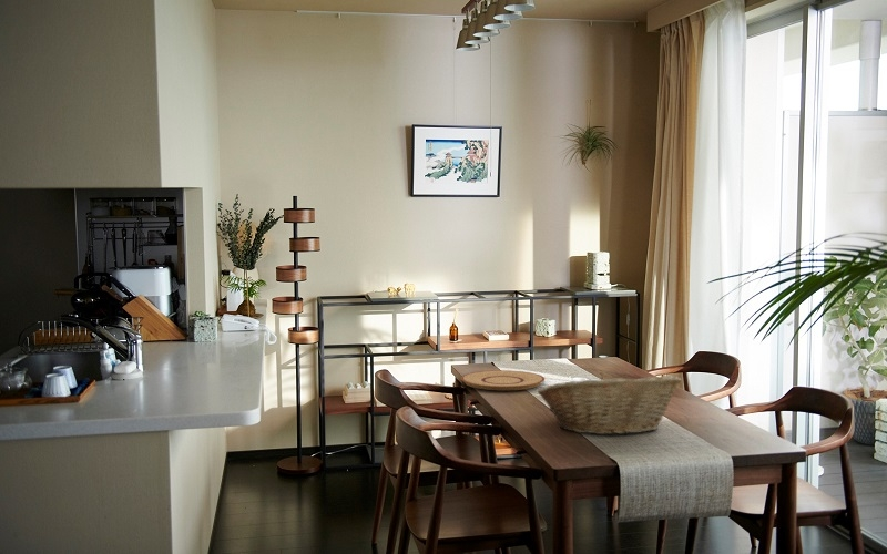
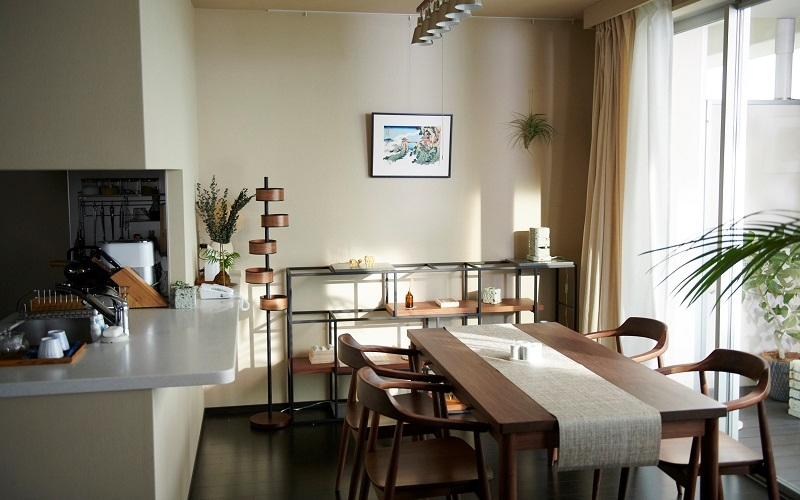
- plate [460,369,546,391]
- fruit basket [537,371,683,437]
